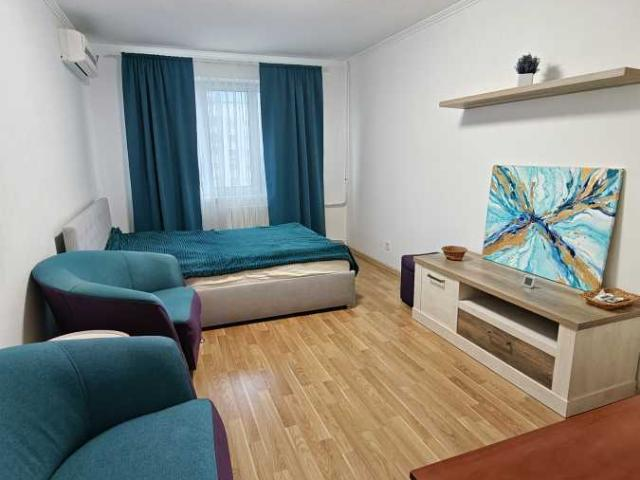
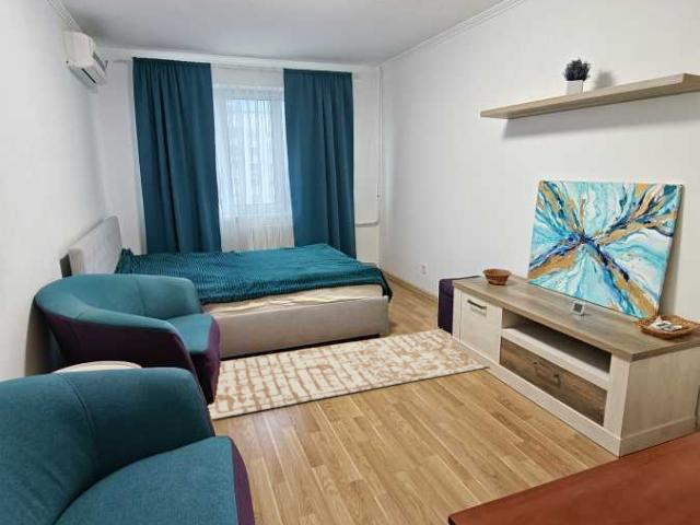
+ rug [207,328,489,421]
